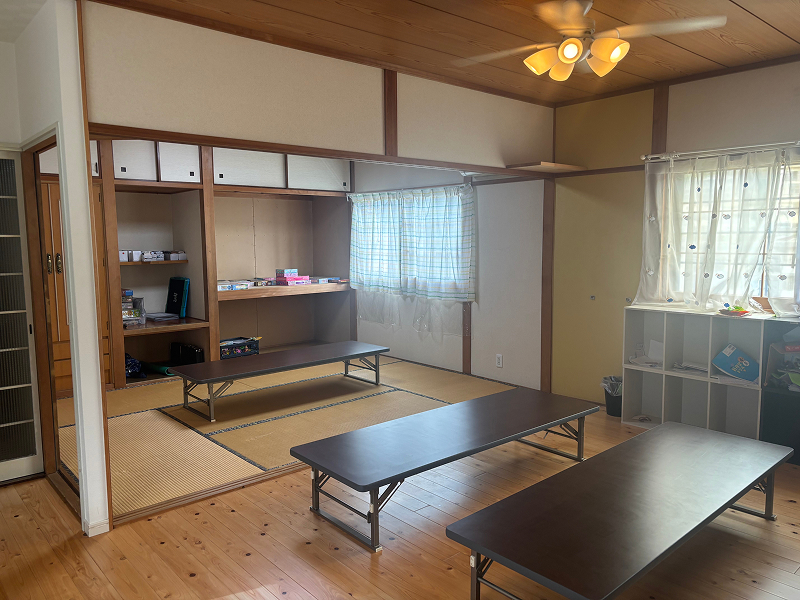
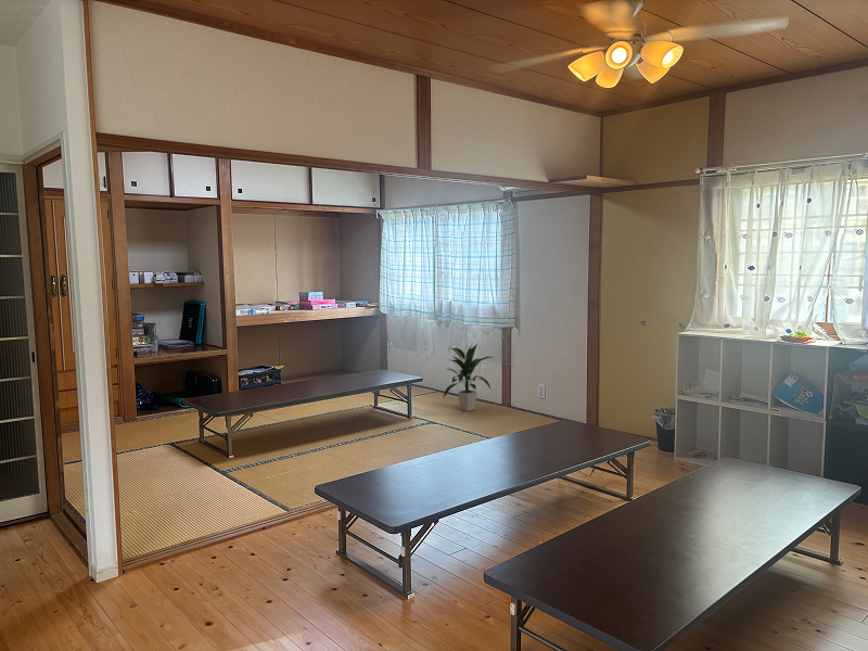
+ indoor plant [443,343,493,412]
